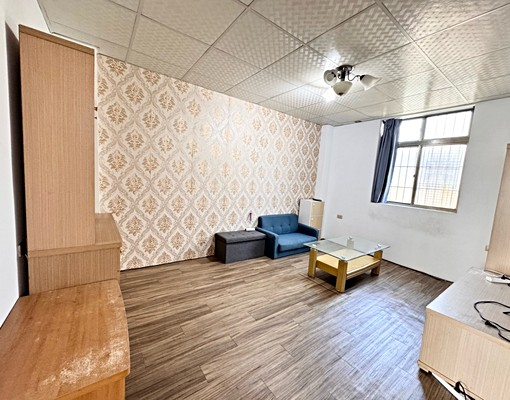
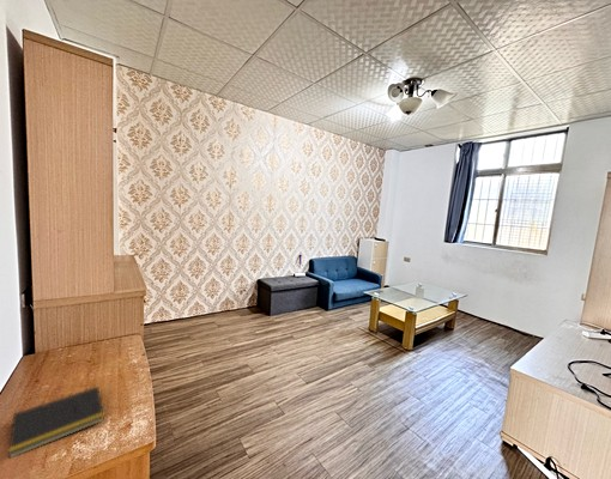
+ notepad [7,386,105,459]
